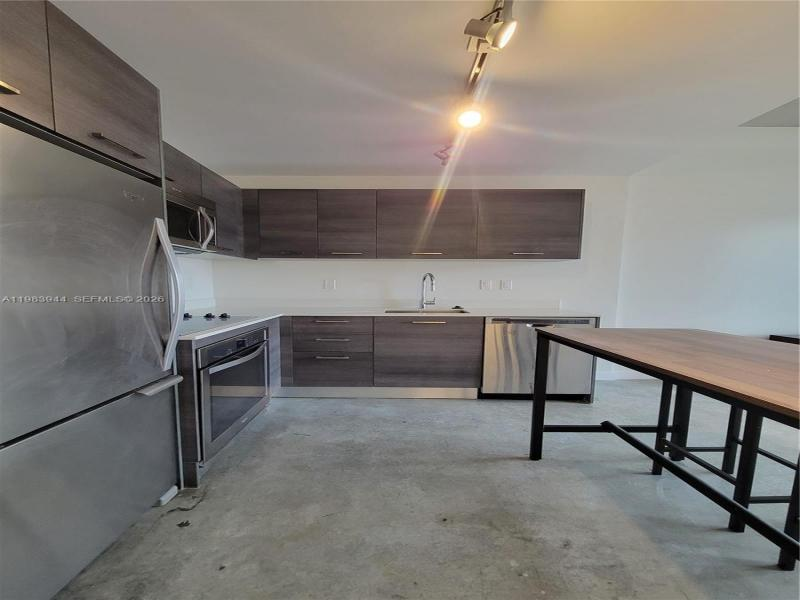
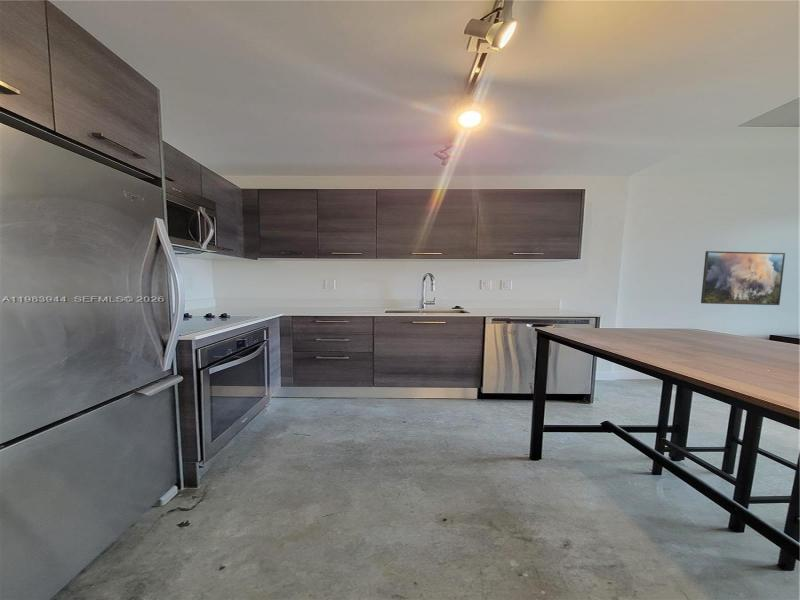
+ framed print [700,250,786,306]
